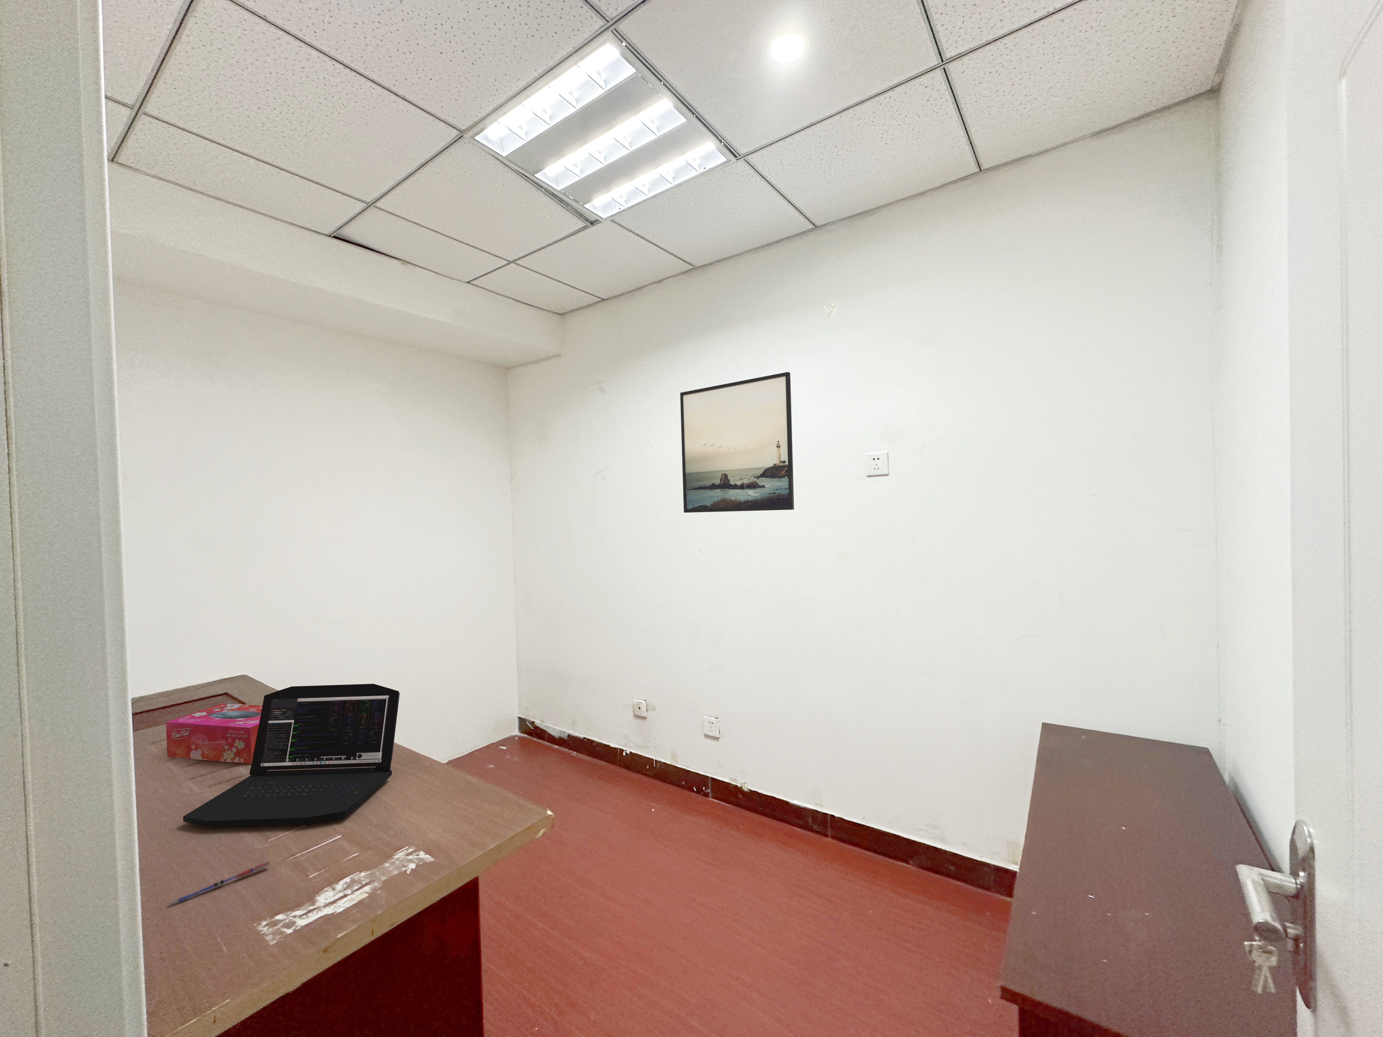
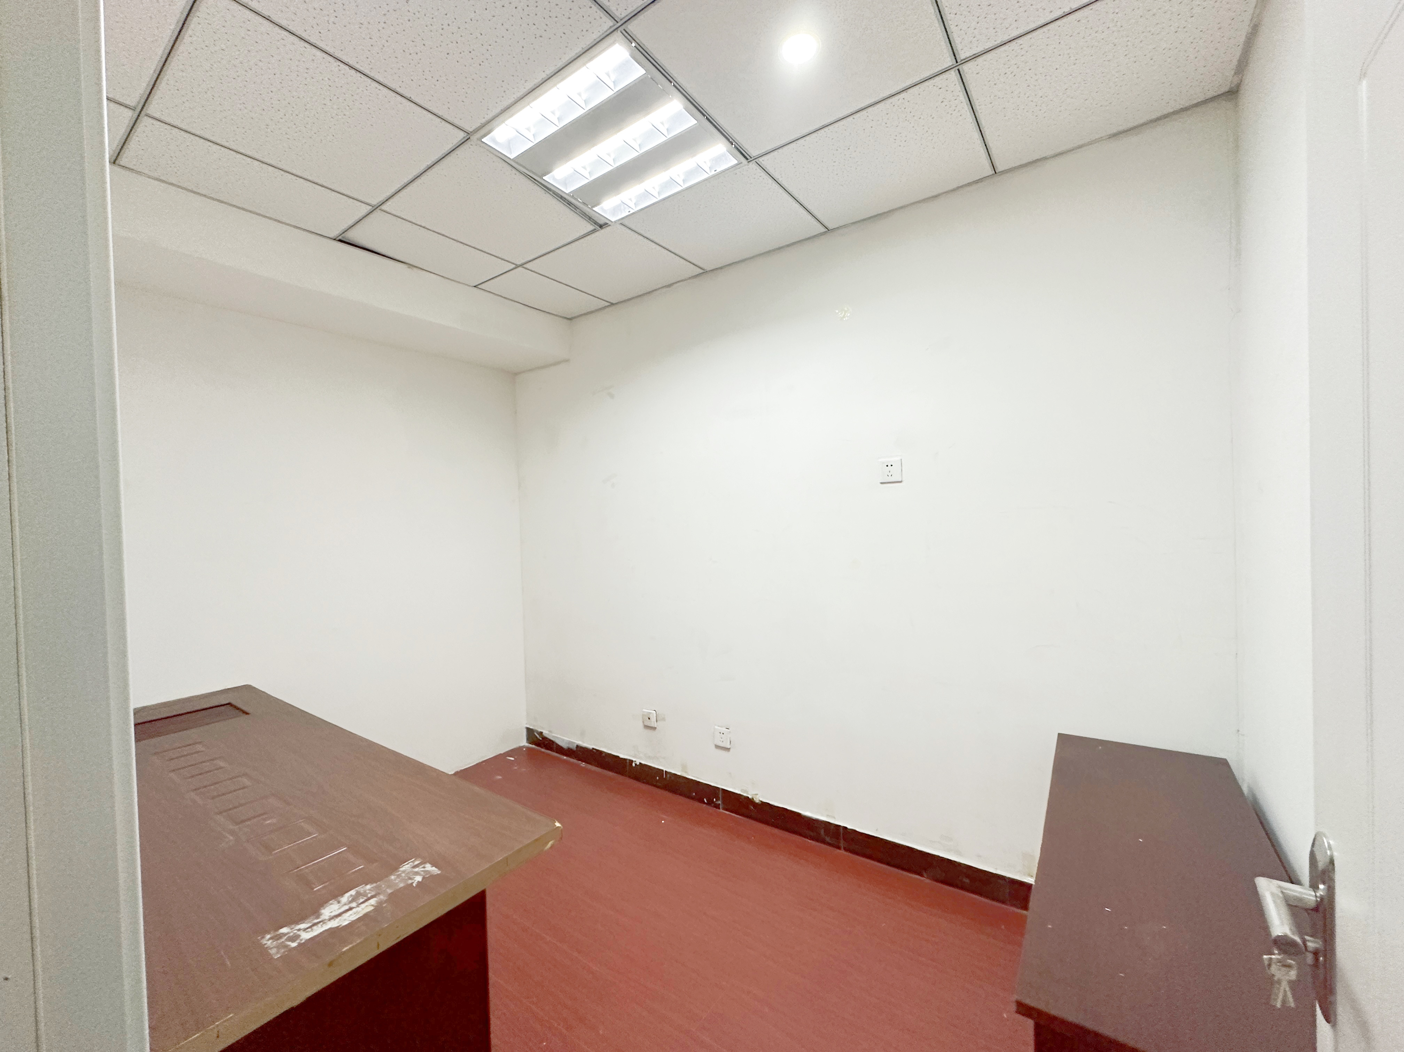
- tissue box [166,704,262,765]
- laptop [183,683,400,829]
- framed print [680,371,794,513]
- pen [169,862,270,907]
